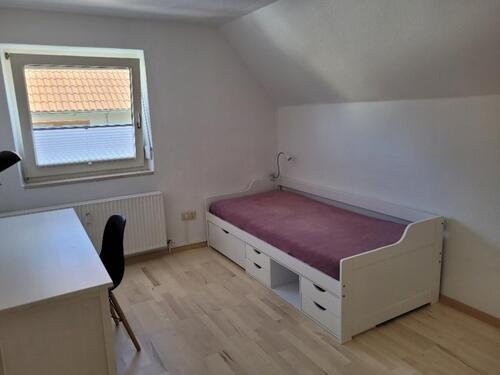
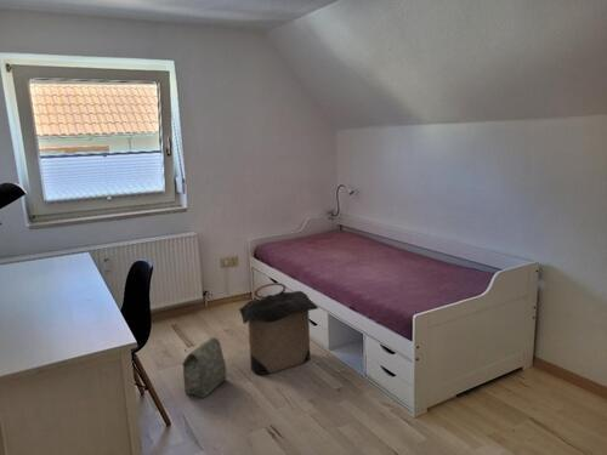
+ bag [181,336,228,399]
+ laundry hamper [238,281,319,376]
